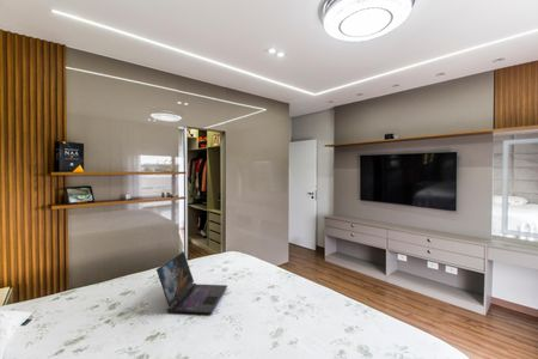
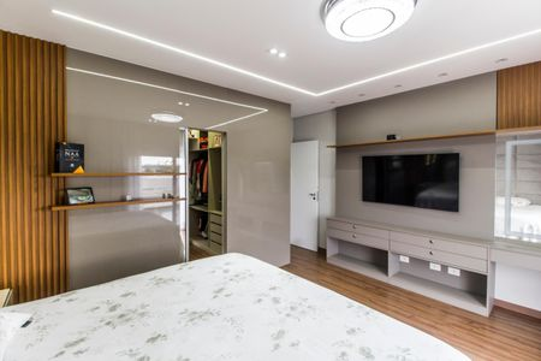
- laptop [155,250,228,315]
